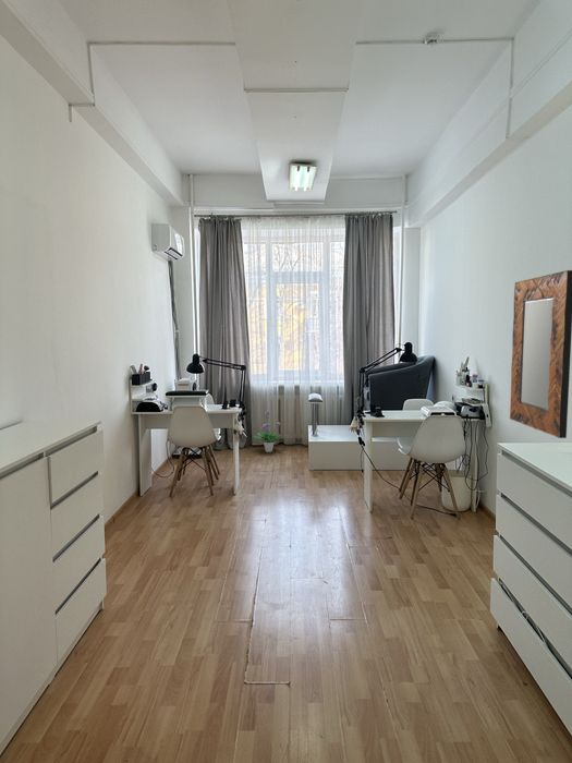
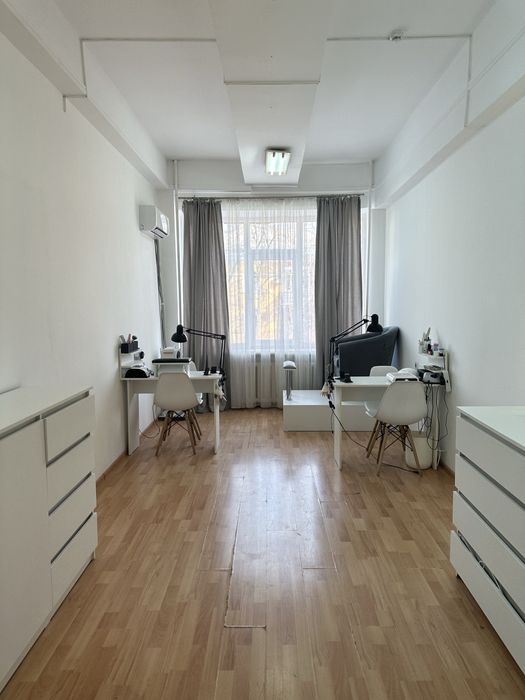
- potted plant [253,411,283,453]
- home mirror [509,269,572,439]
